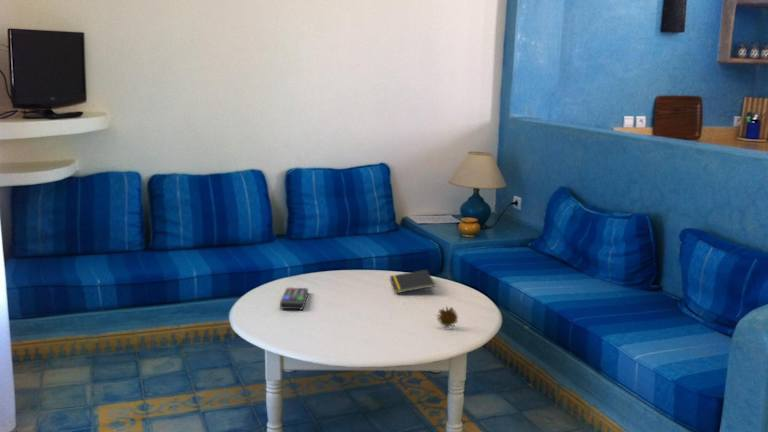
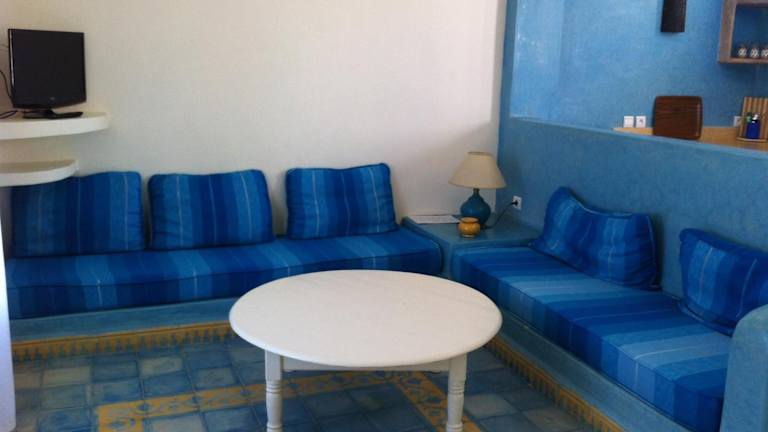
- notepad [389,269,436,294]
- flower [436,305,459,329]
- remote control [279,286,309,310]
